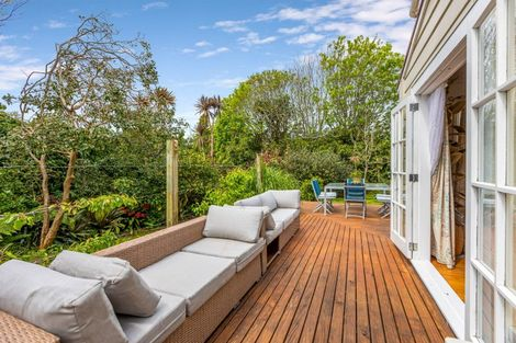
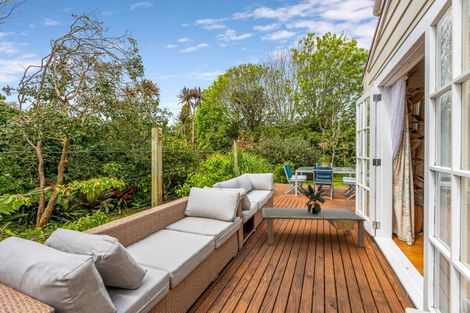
+ coffee table [260,207,367,248]
+ potted plant [303,183,331,214]
